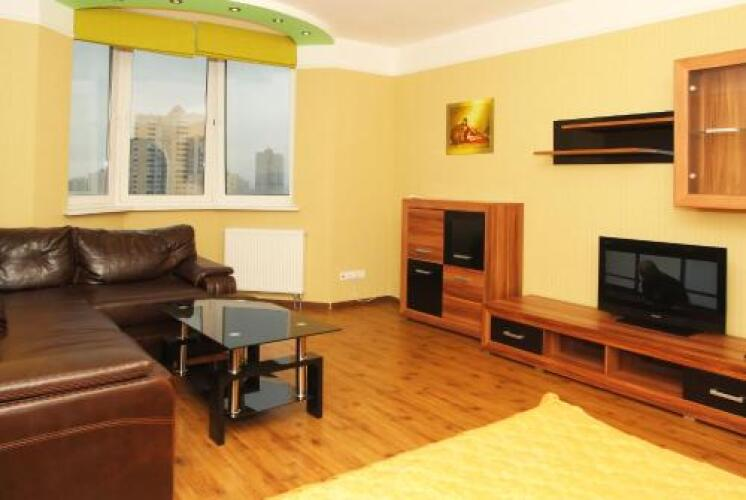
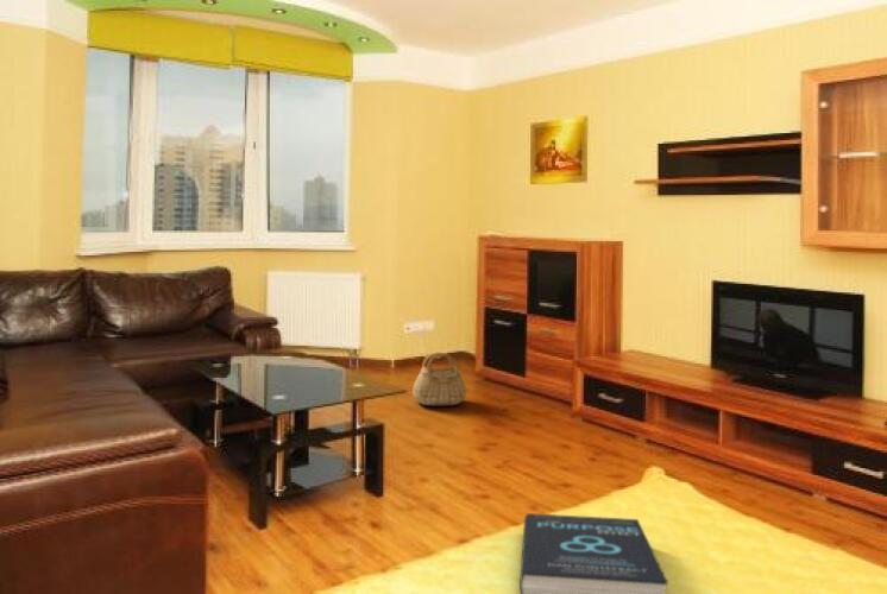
+ basket [411,352,467,406]
+ book [518,512,669,594]
